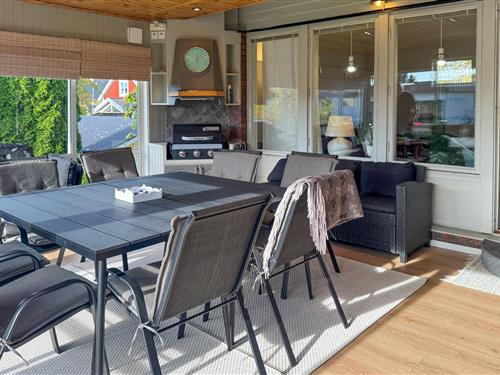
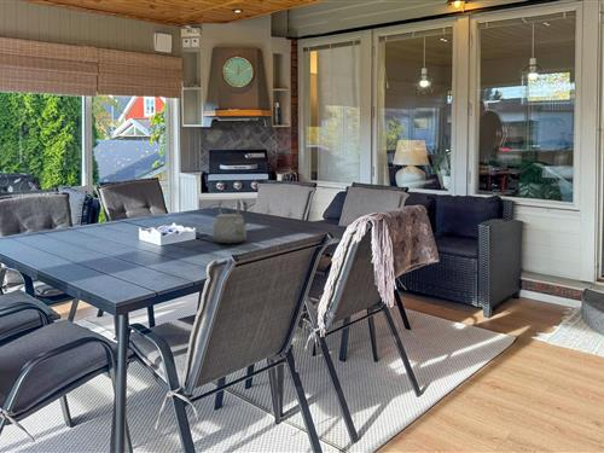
+ tea kettle [211,199,248,244]
